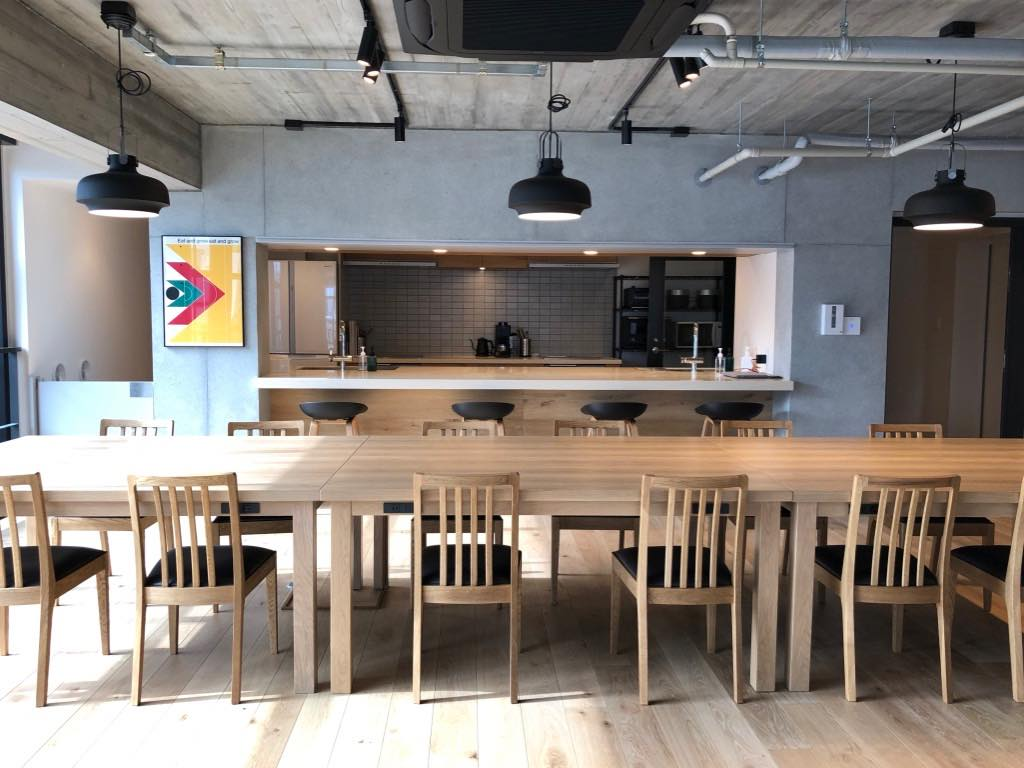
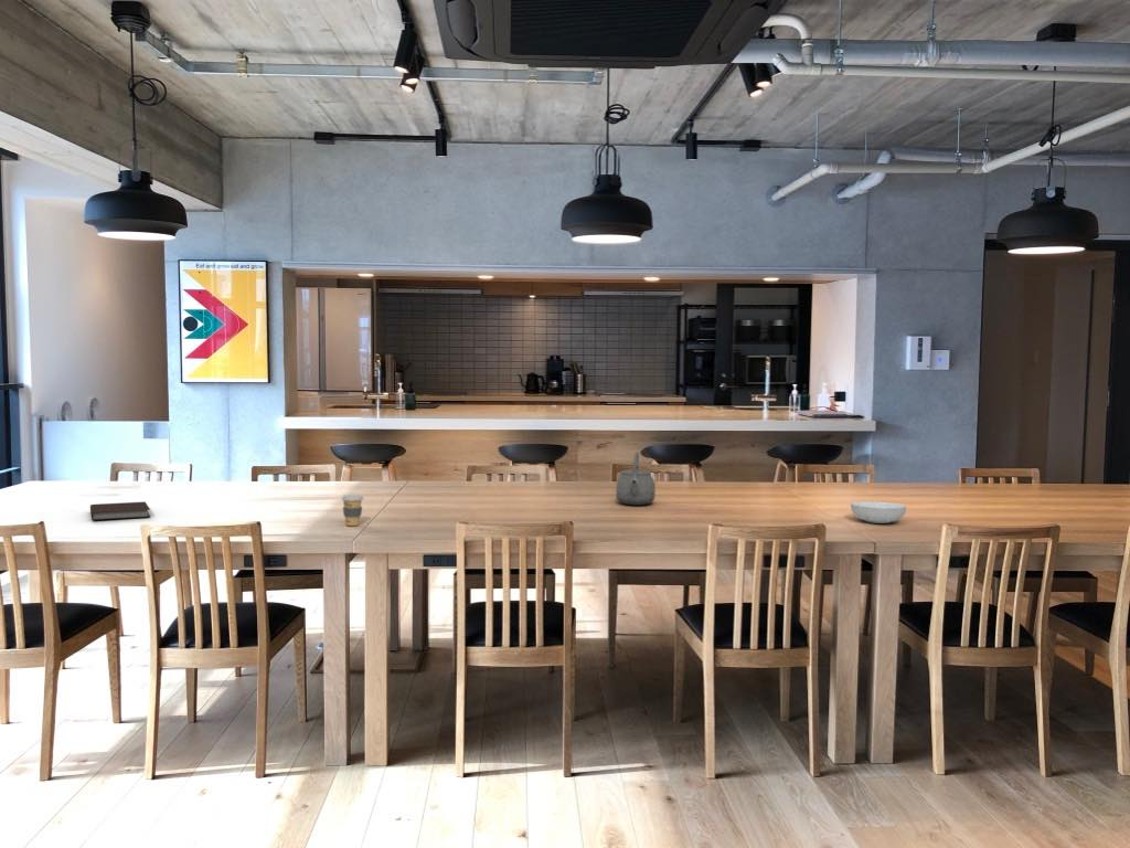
+ serving bowl [850,500,907,524]
+ tea kettle [615,452,657,506]
+ coffee cup [340,494,365,527]
+ notebook [89,500,151,521]
